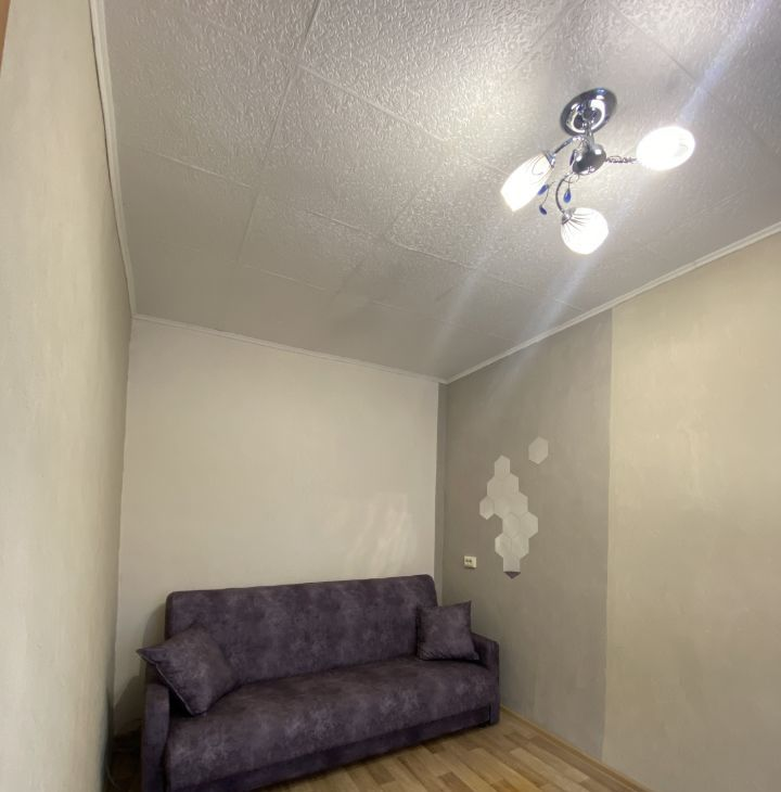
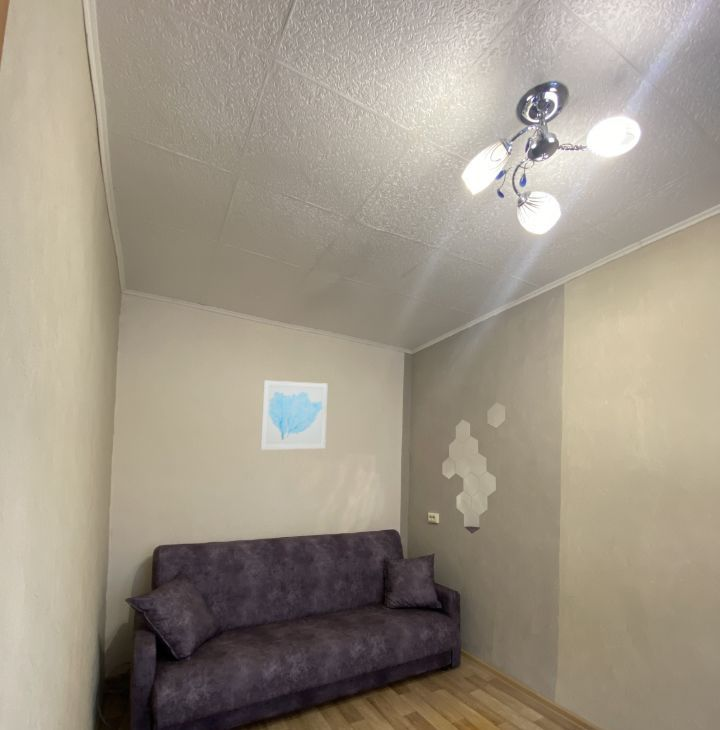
+ wall art [260,380,329,451]
